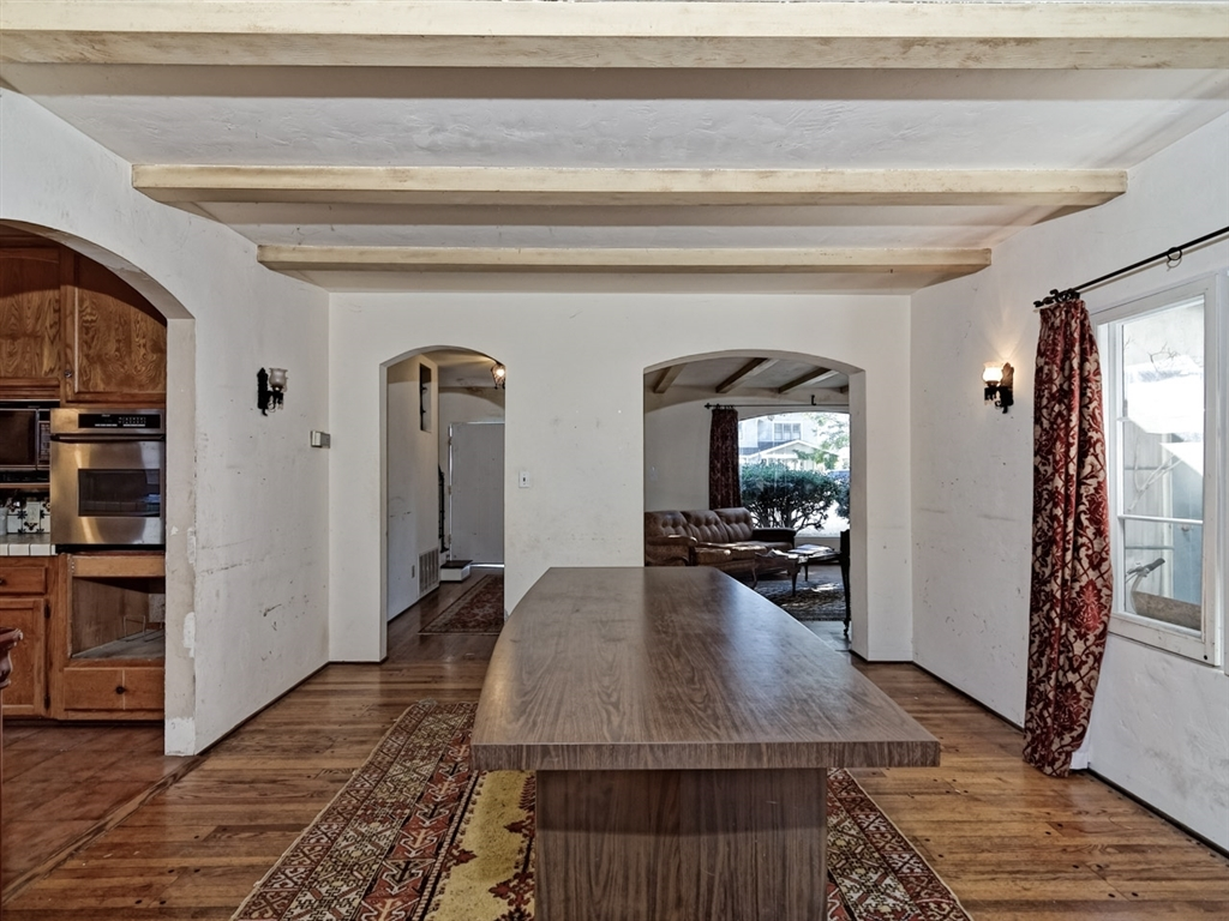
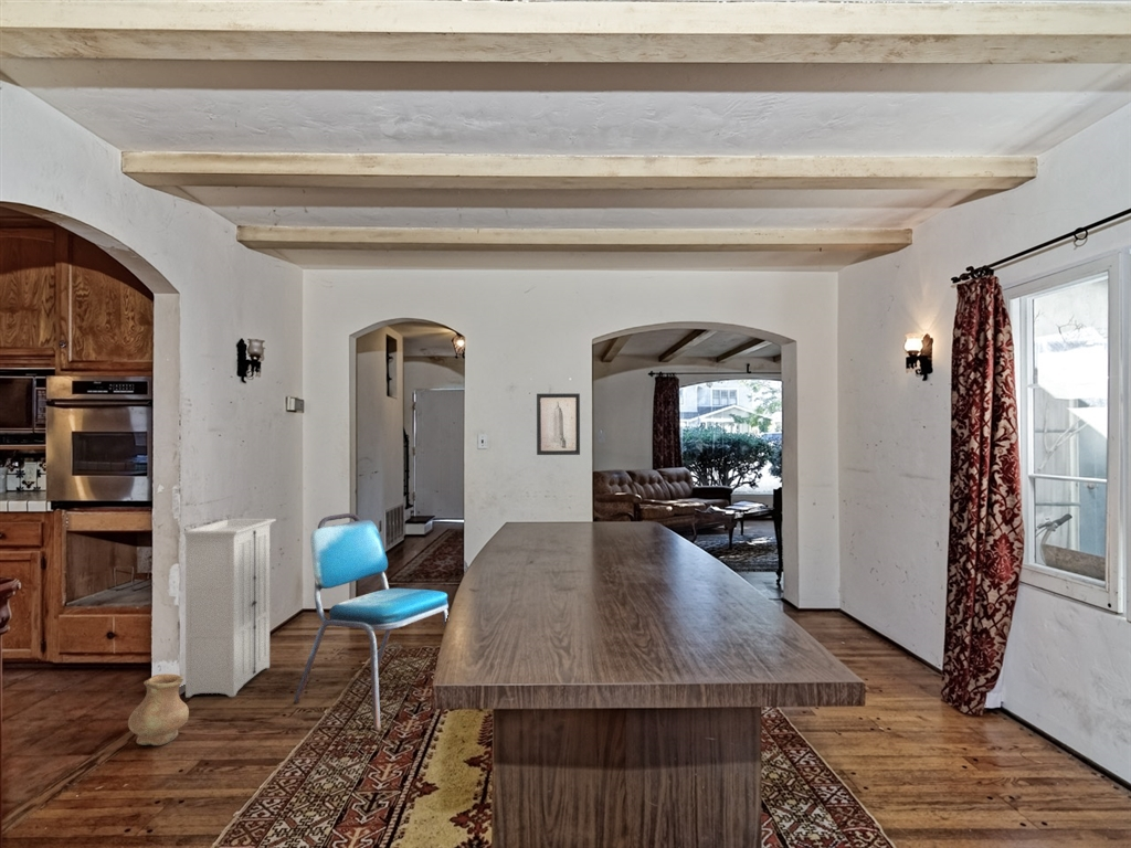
+ wall art [536,392,581,456]
+ vase [127,672,190,746]
+ dining chair [293,512,450,731]
+ storage cabinet [182,516,277,698]
